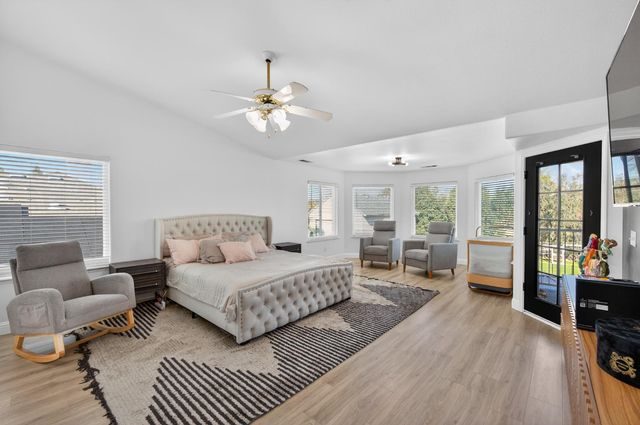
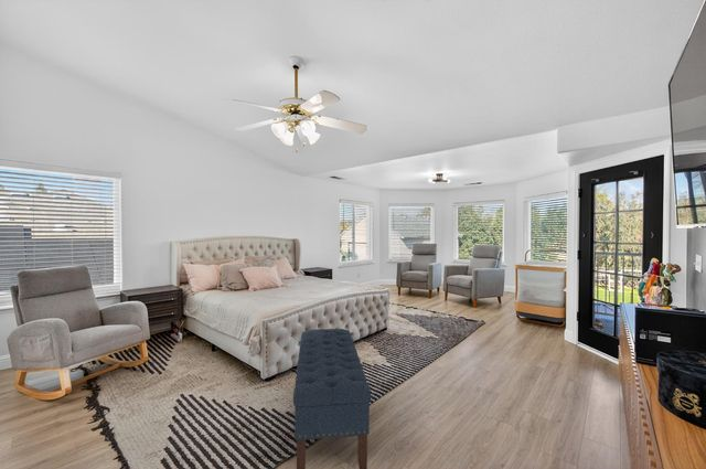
+ bench [292,328,373,469]
